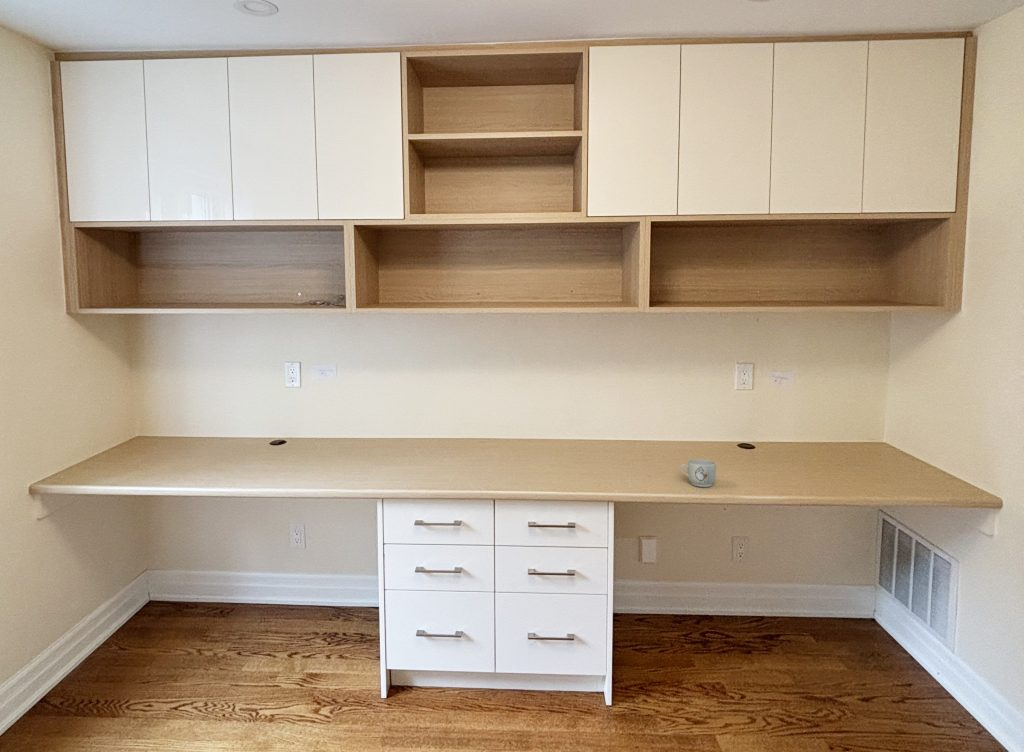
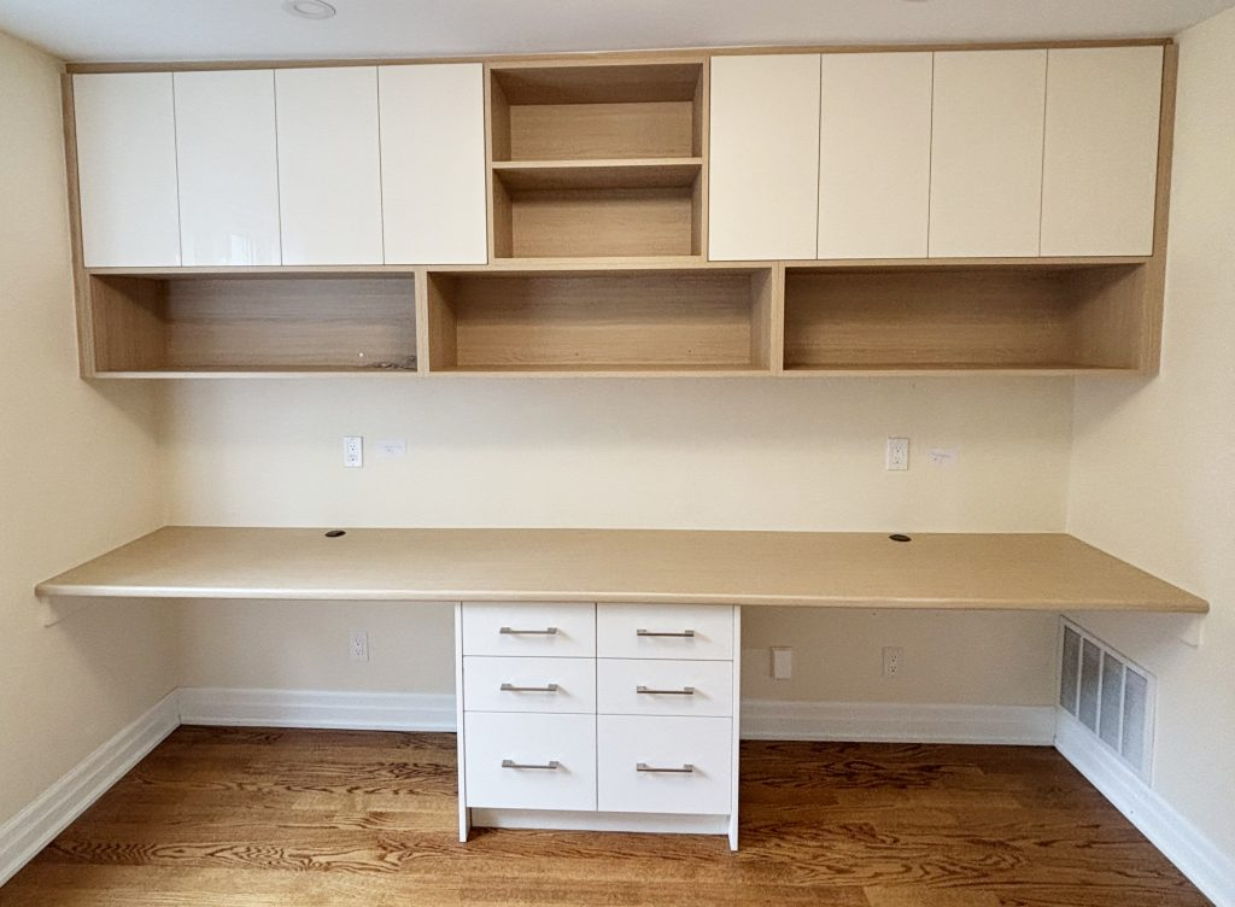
- mug [679,458,717,488]
